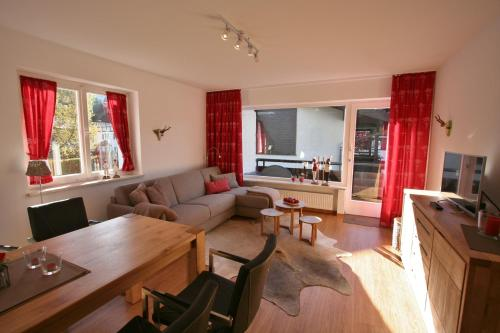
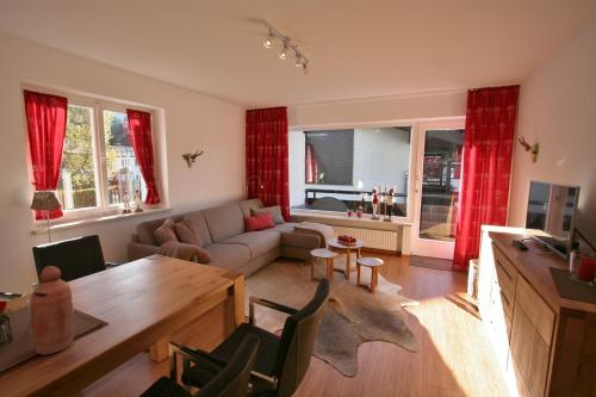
+ bottle [29,265,75,355]
